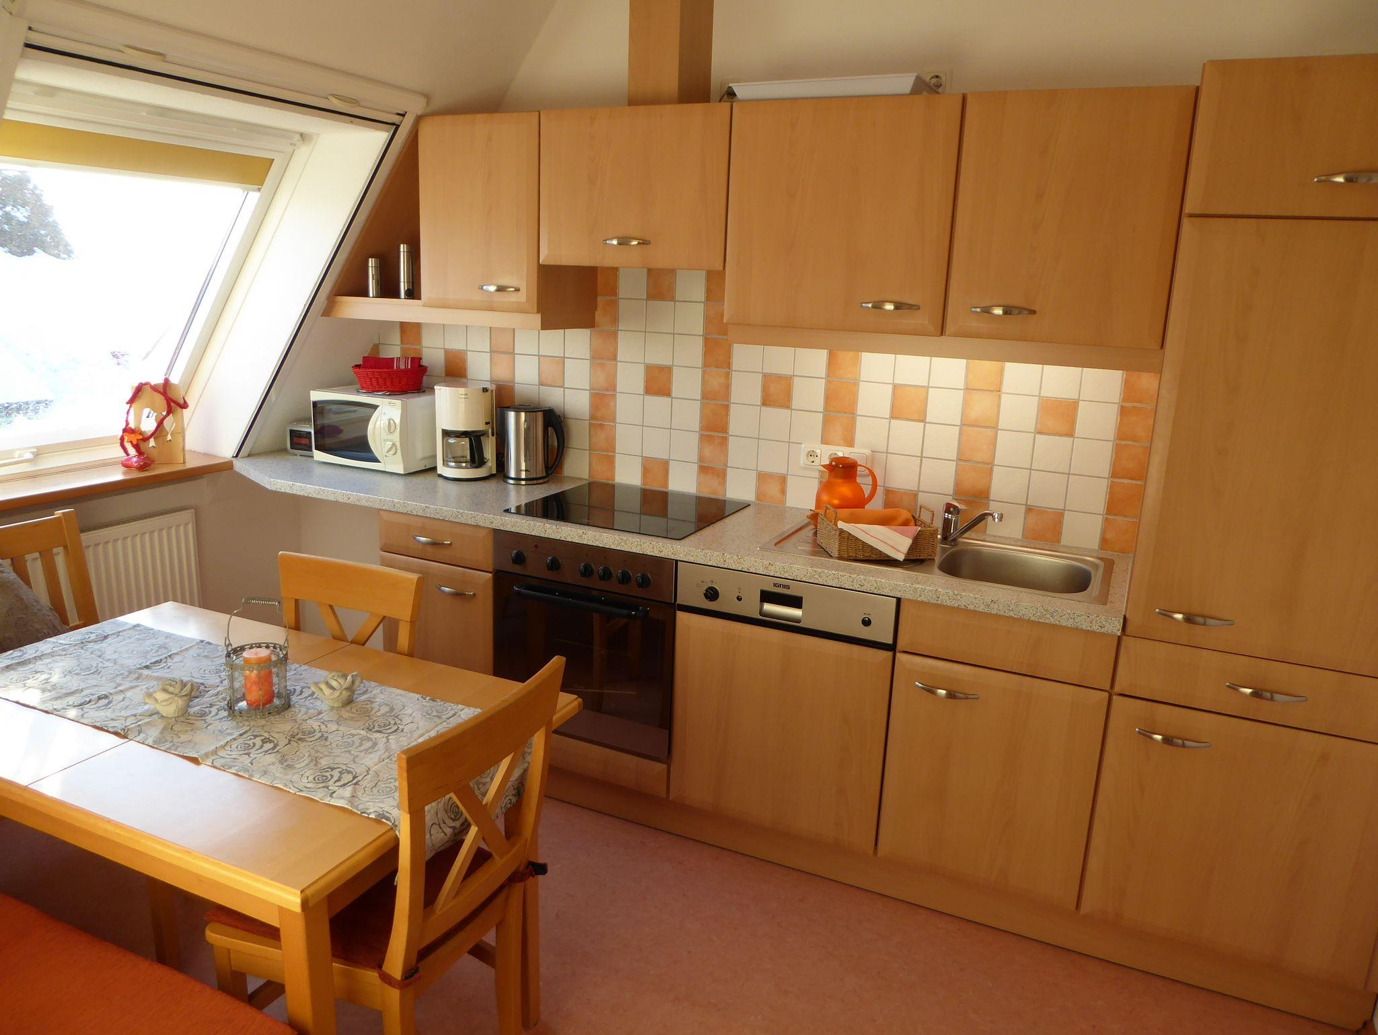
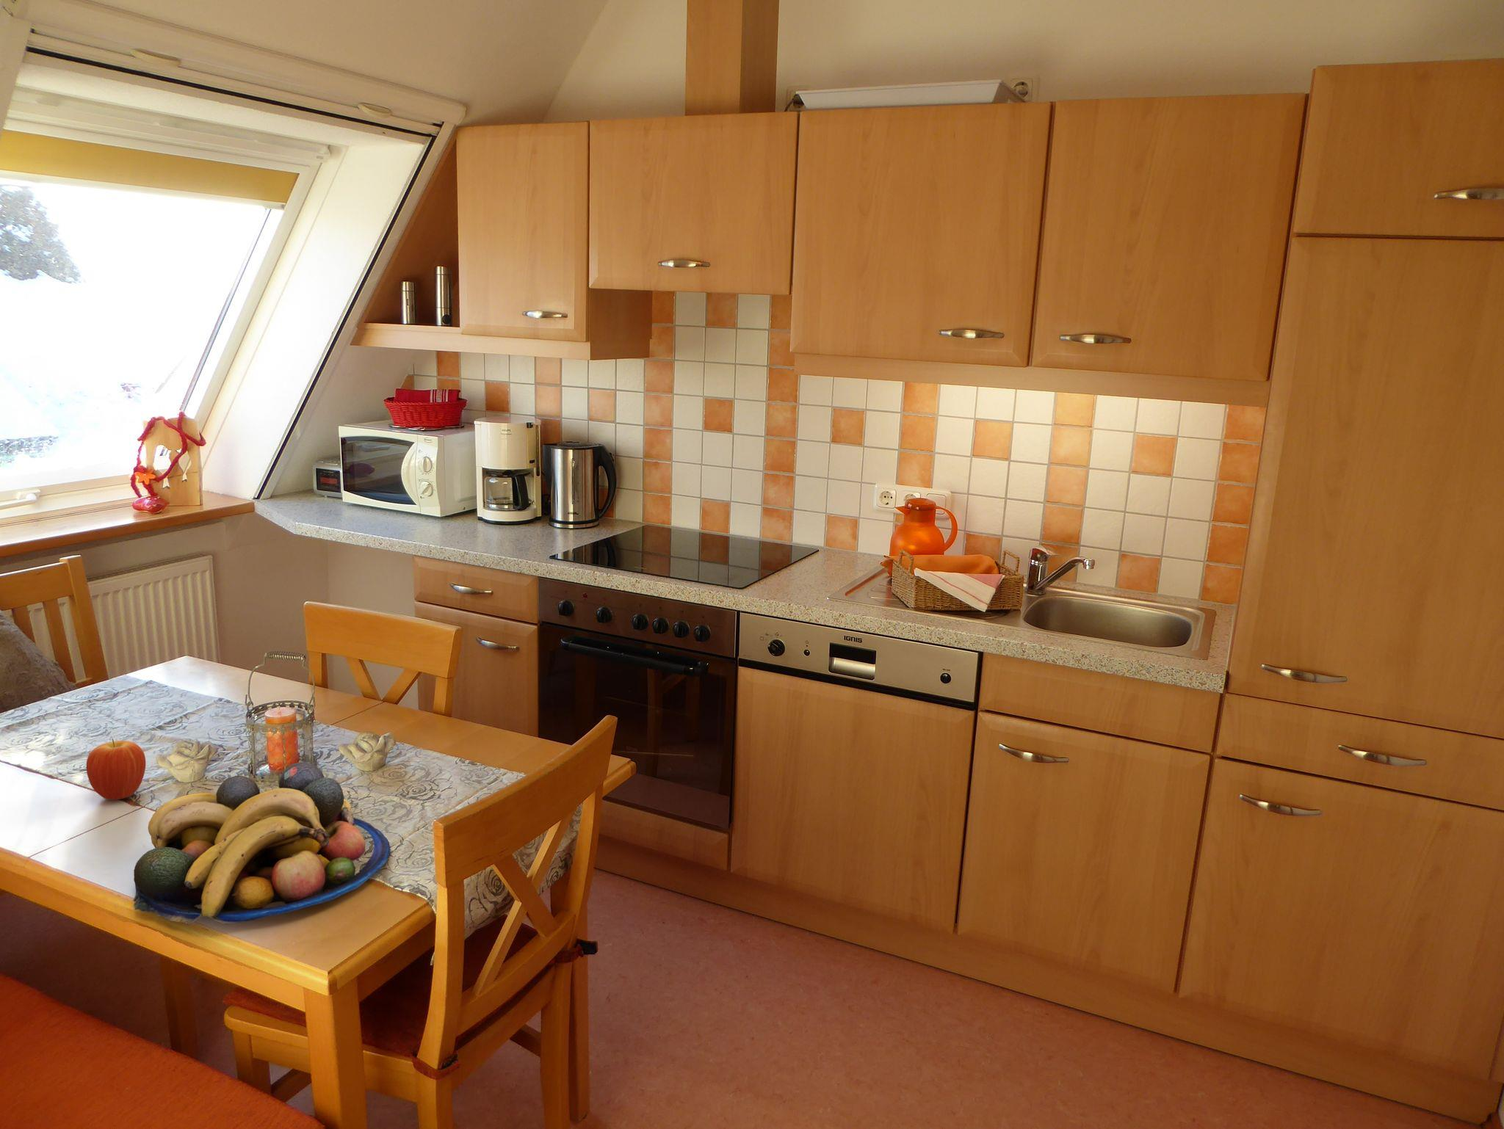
+ fruit bowl [132,761,391,925]
+ fruit [85,738,146,800]
